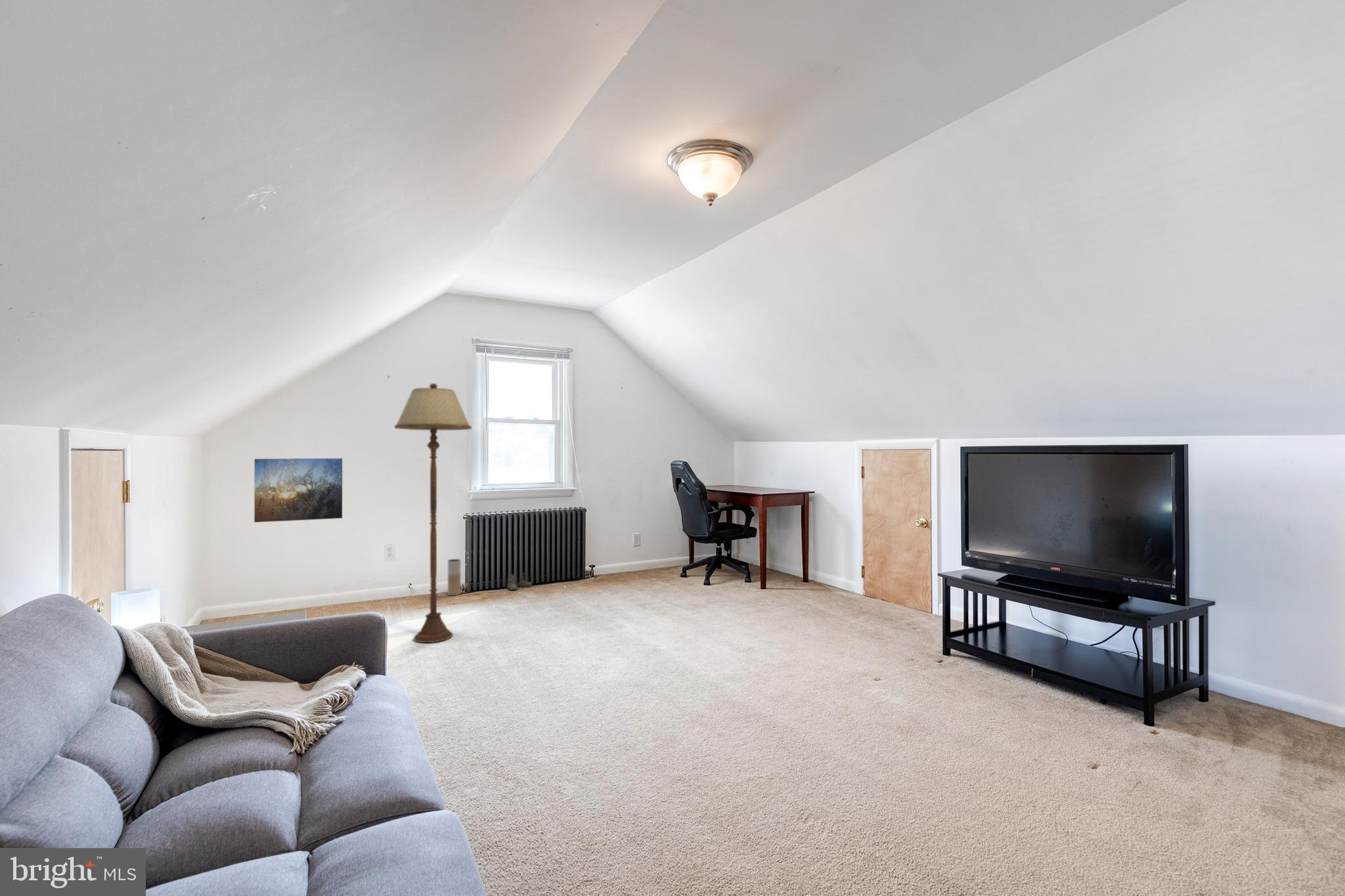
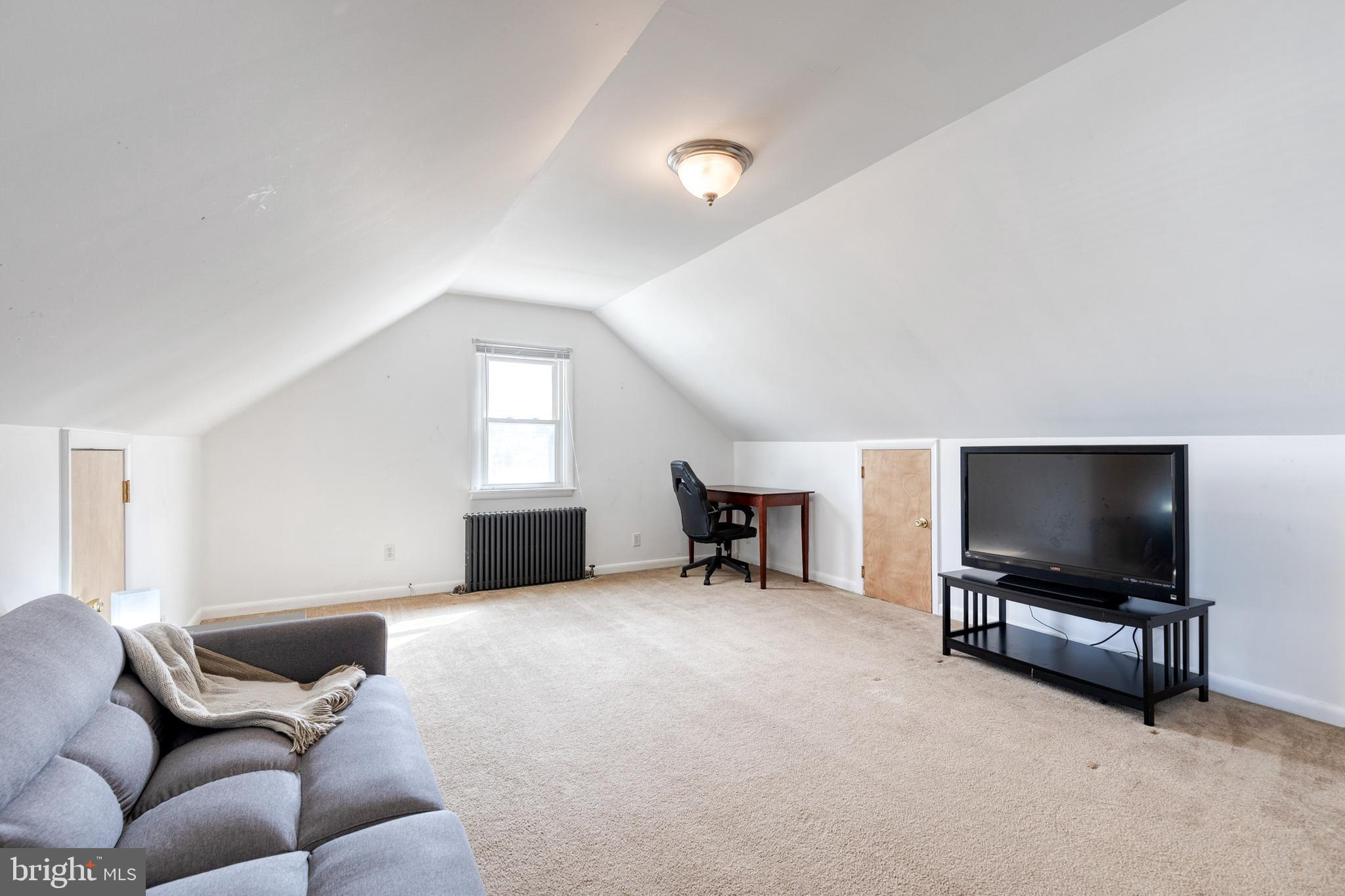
- boots [502,572,533,591]
- vase [447,559,461,596]
- floor lamp [394,383,472,643]
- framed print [254,458,343,523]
